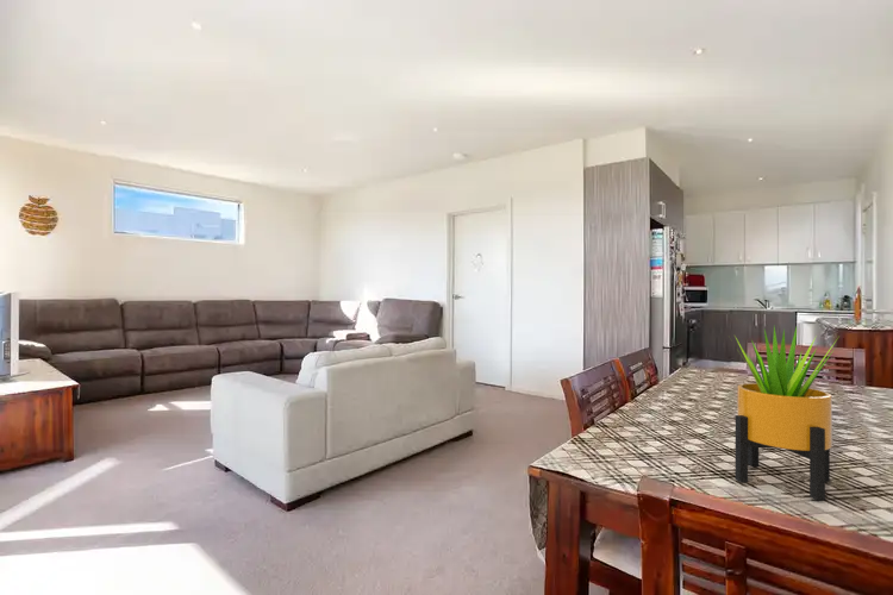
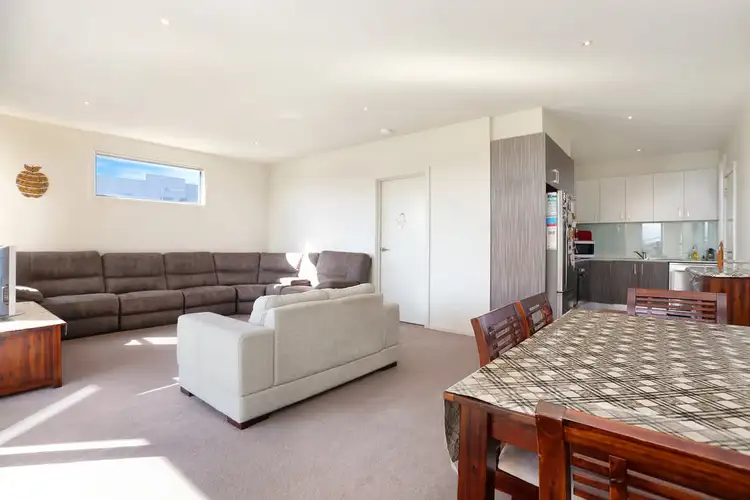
- potted plant [729,326,839,501]
